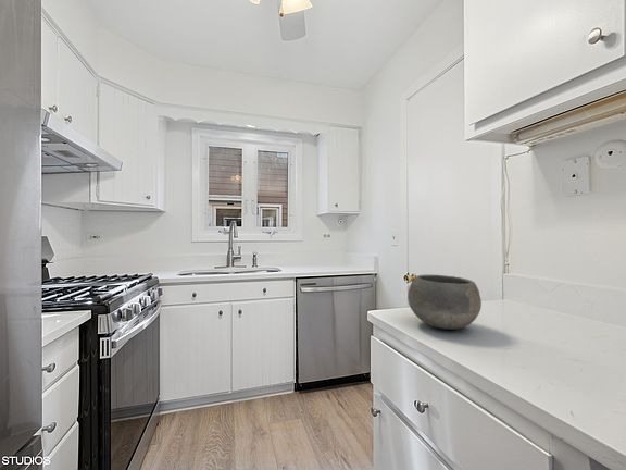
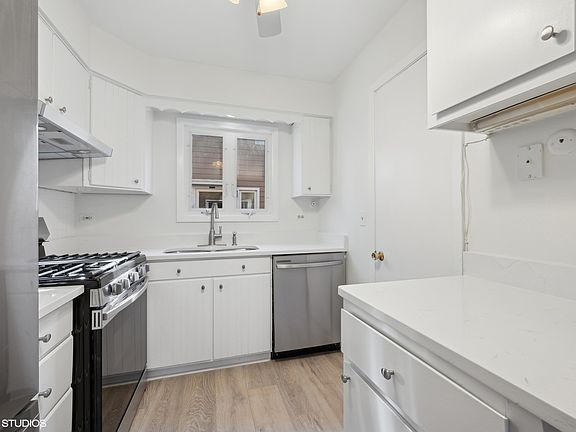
- bowl [406,274,483,331]
